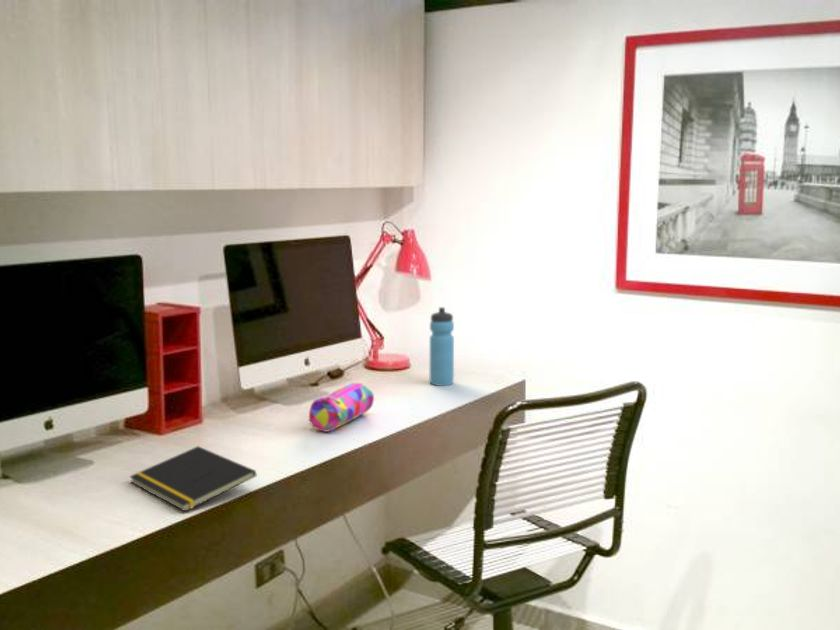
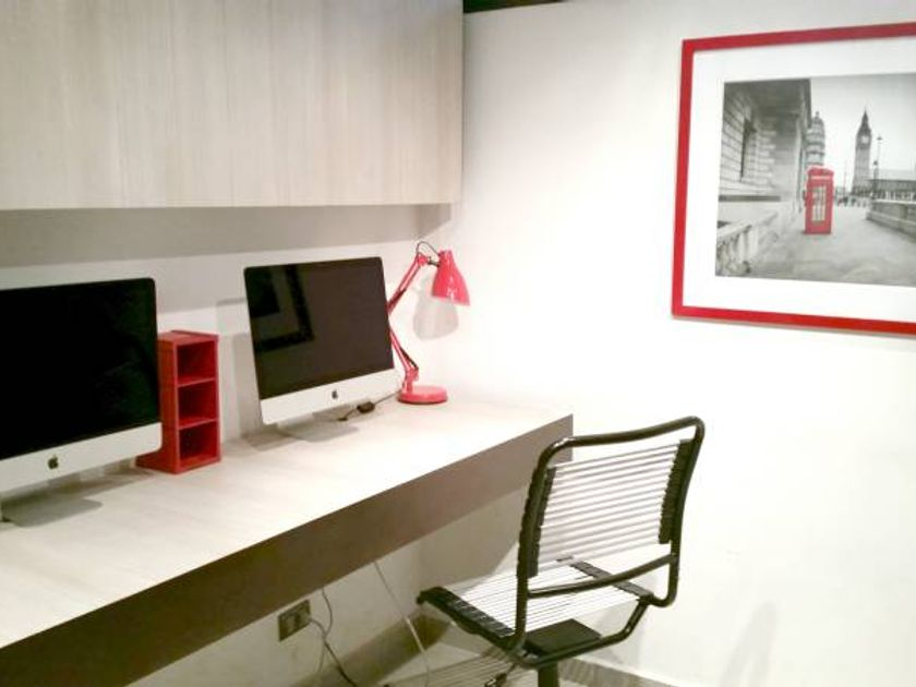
- notepad [129,445,257,512]
- pencil case [308,382,375,433]
- water bottle [429,306,455,387]
